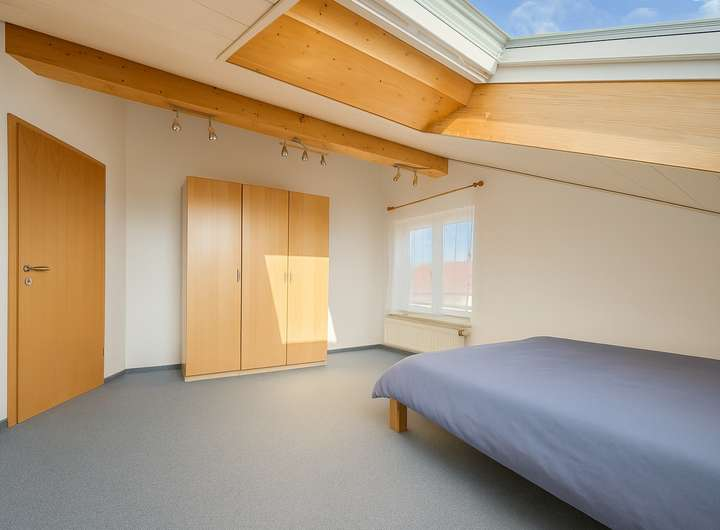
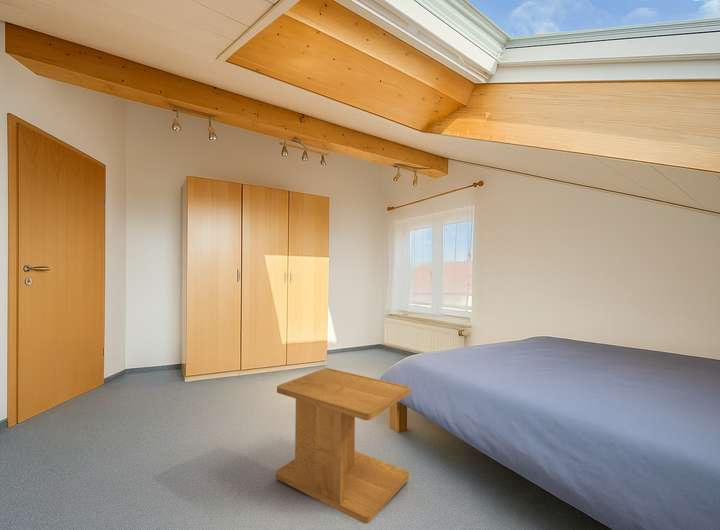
+ side table [275,367,411,524]
